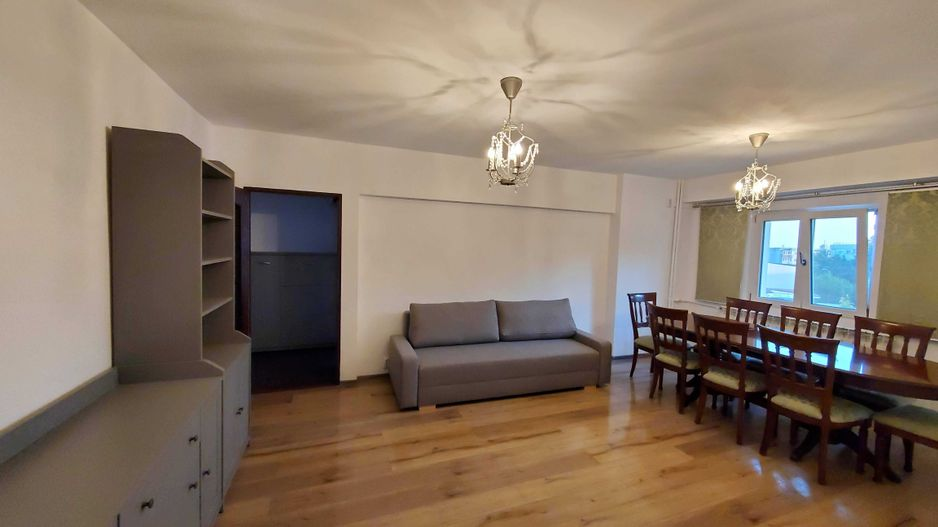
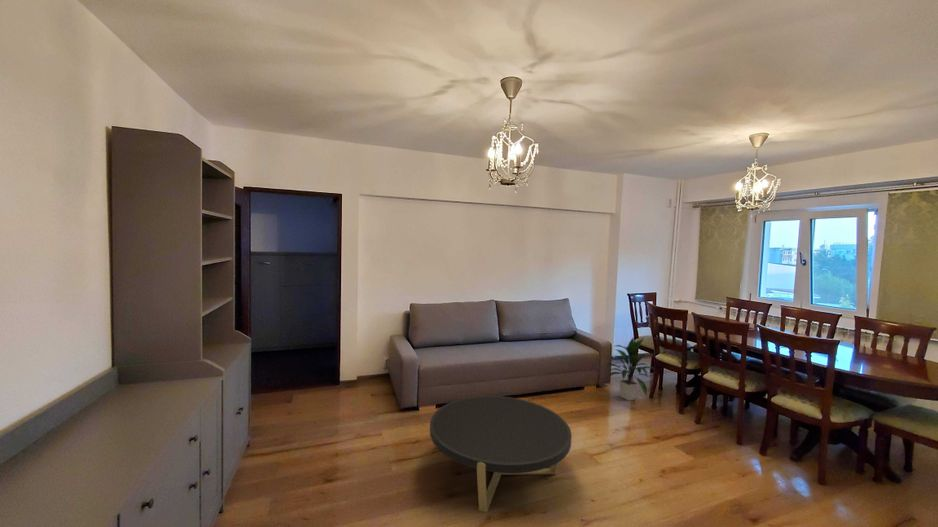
+ indoor plant [604,337,653,401]
+ coffee table [429,395,573,513]
